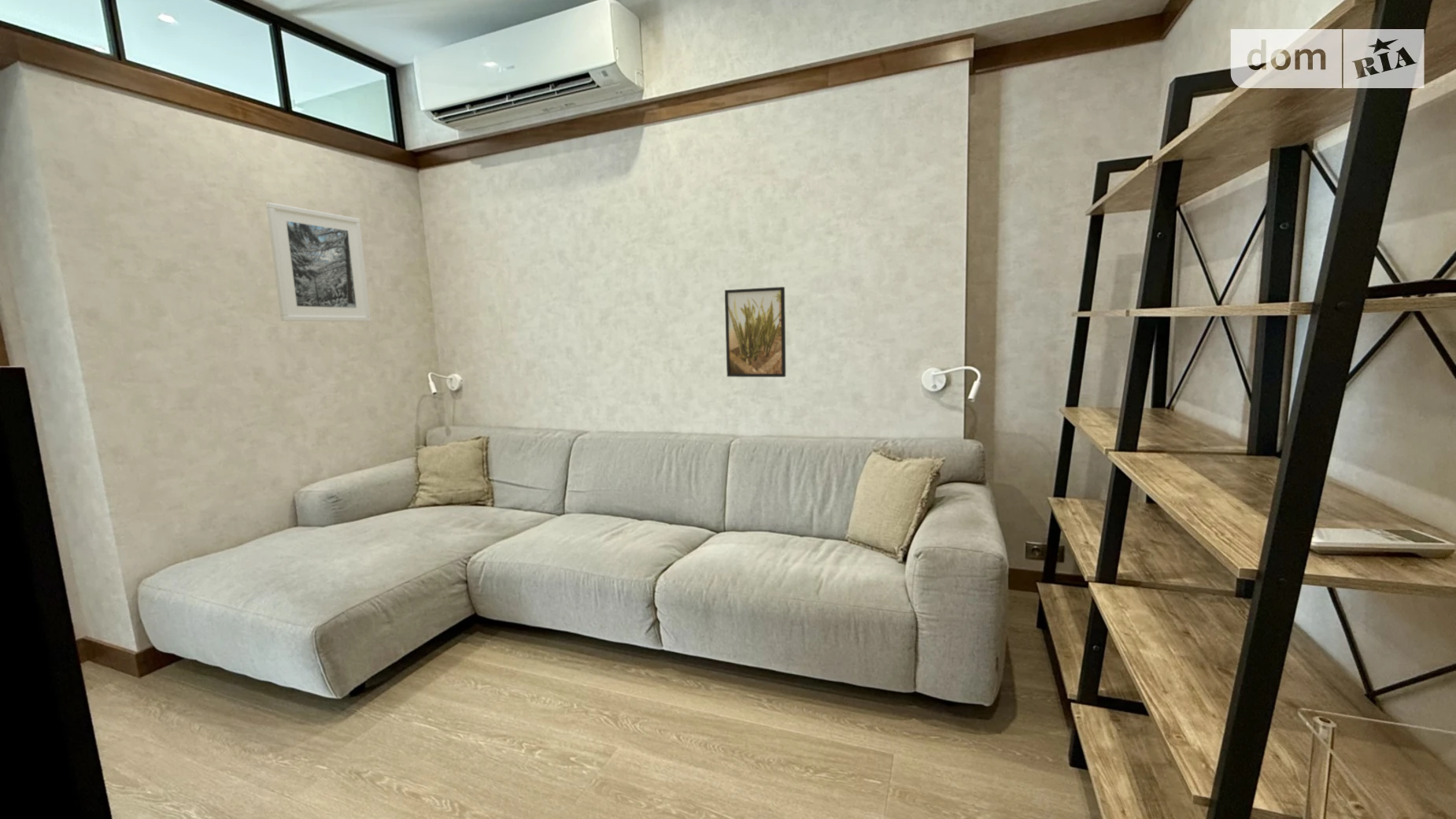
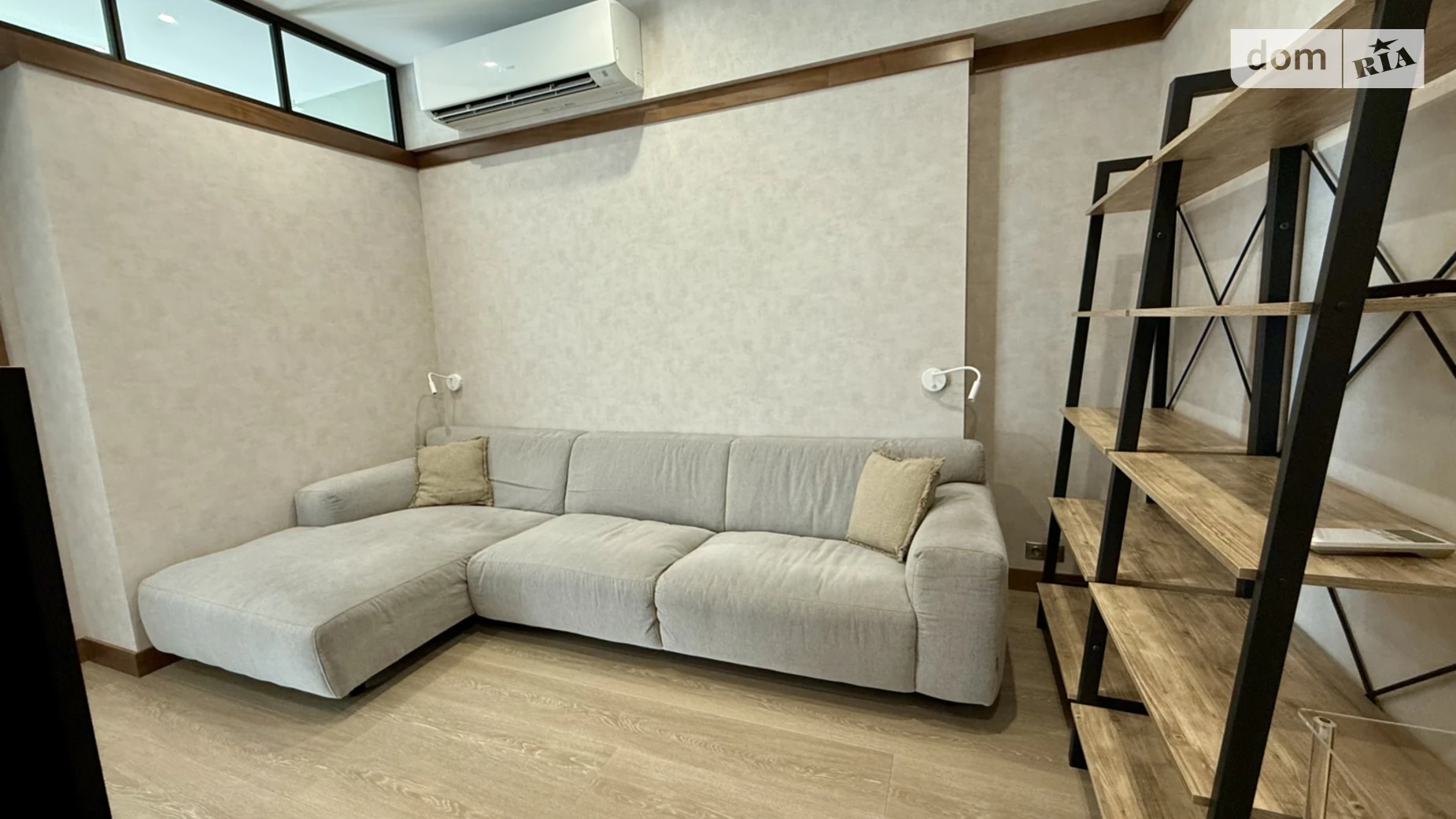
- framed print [265,202,371,322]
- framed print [724,286,786,378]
